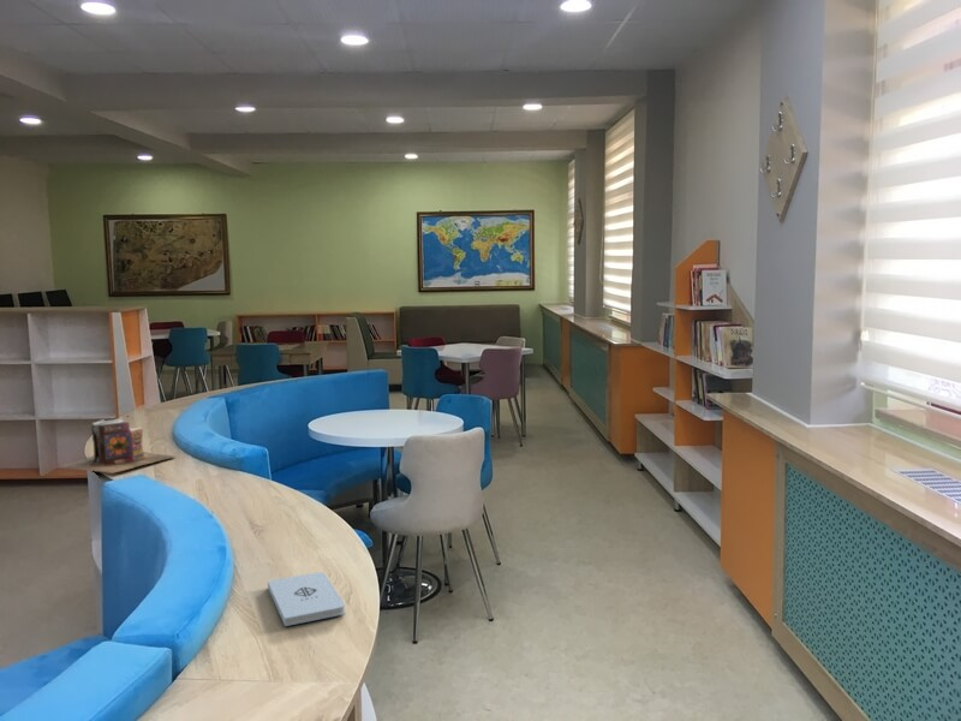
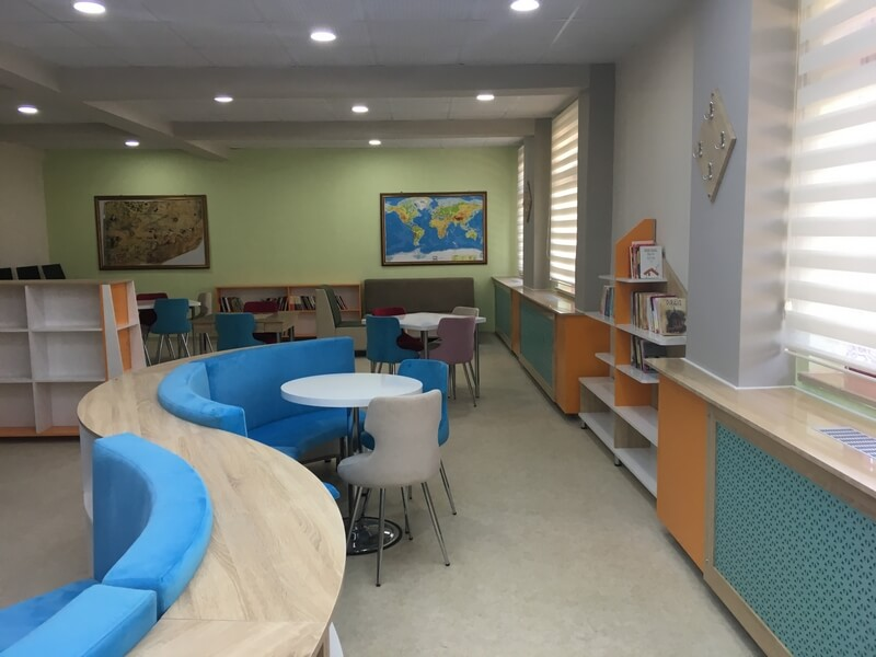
- books [55,418,177,475]
- notepad [267,571,346,627]
